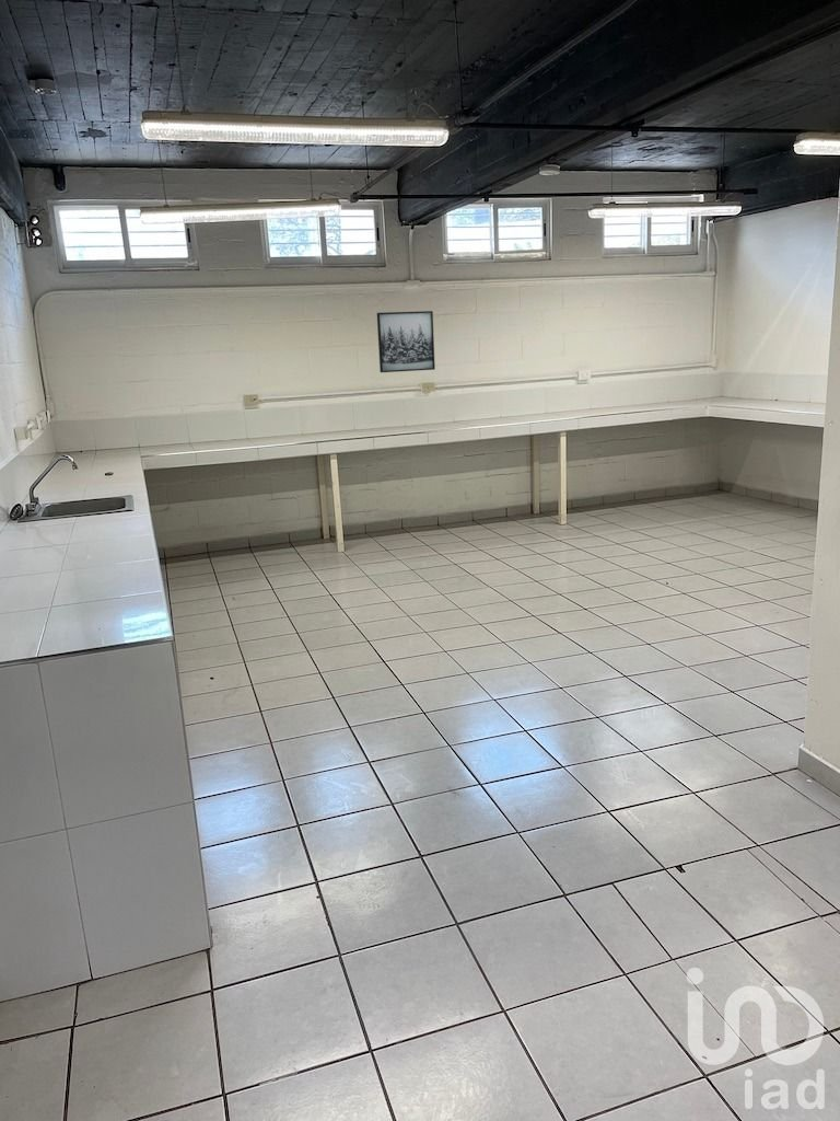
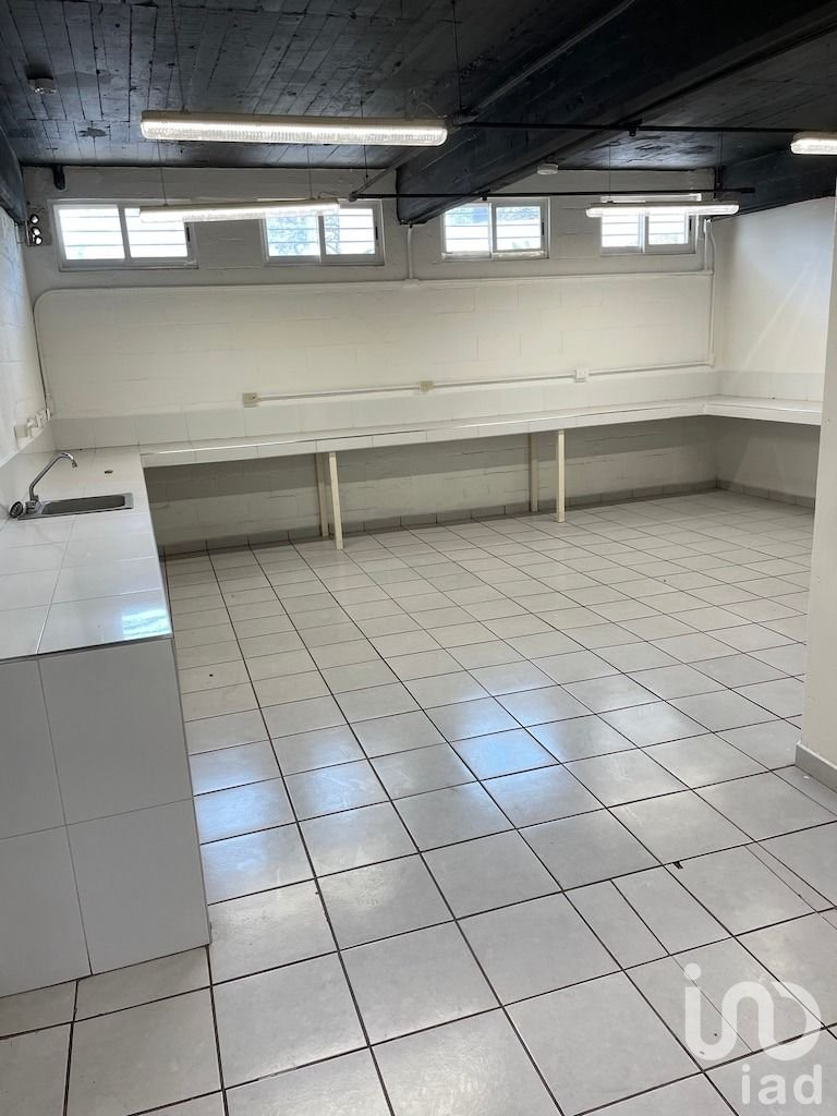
- wall art [376,310,436,373]
